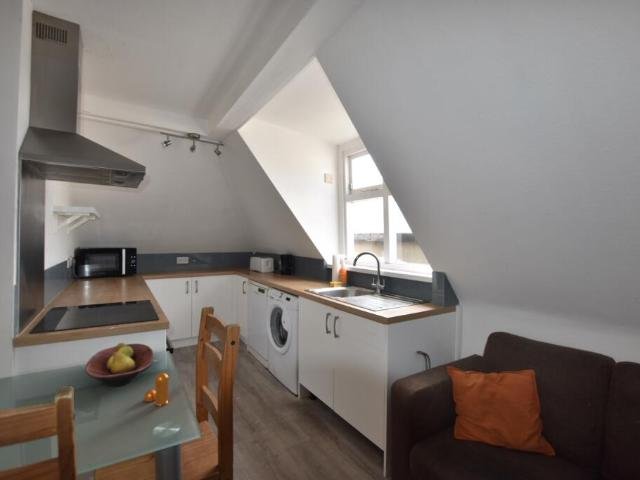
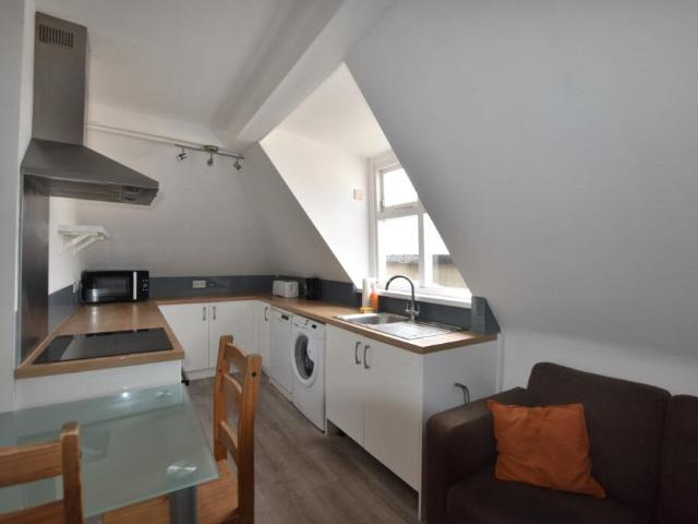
- fruit bowl [85,342,154,387]
- pepper shaker [143,372,170,407]
